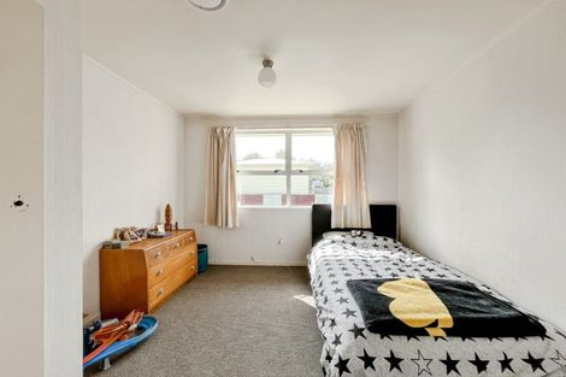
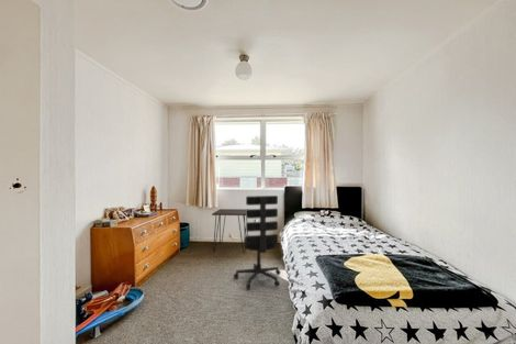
+ desk [211,208,249,253]
+ office chair [233,195,282,290]
